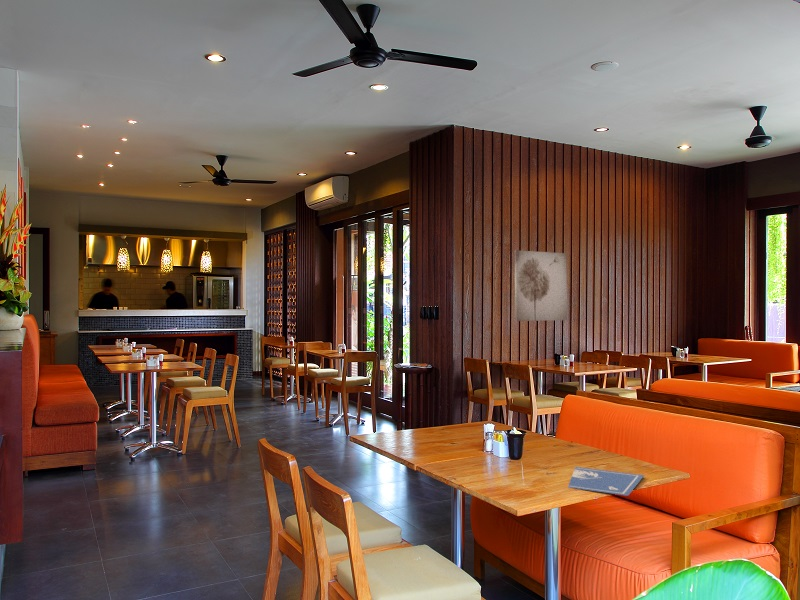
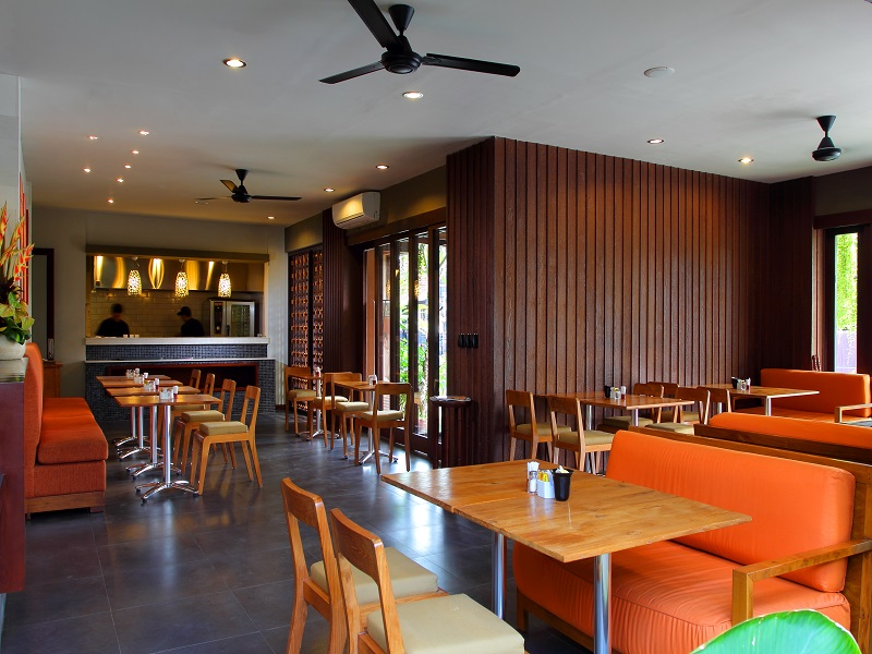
- placemat [567,466,646,497]
- wall art [514,250,568,322]
